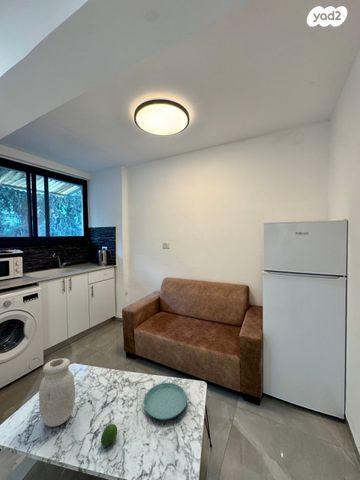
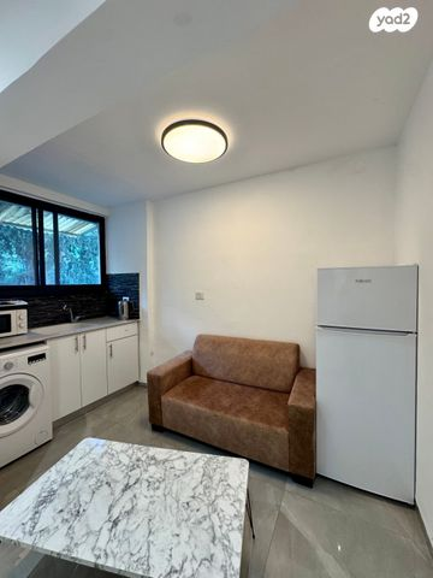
- saucer [143,382,188,421]
- fruit [100,423,118,447]
- jar [38,357,76,428]
